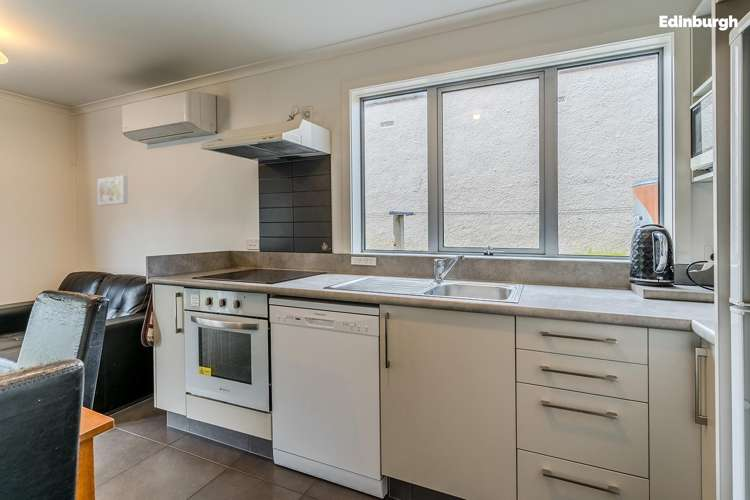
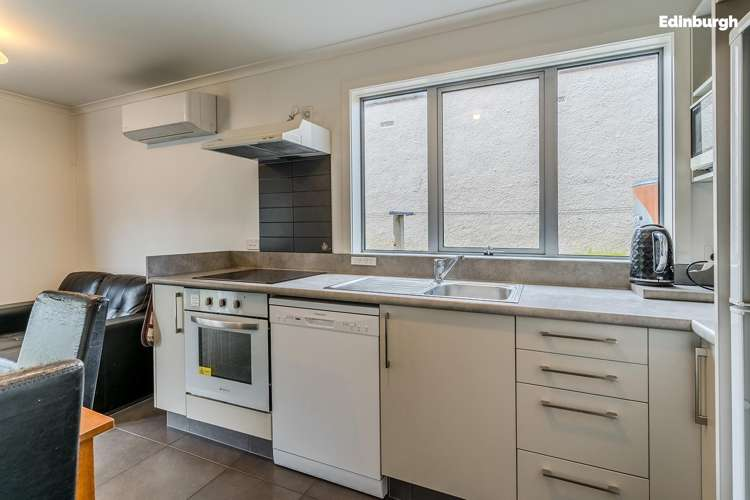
- wall art [96,174,129,207]
